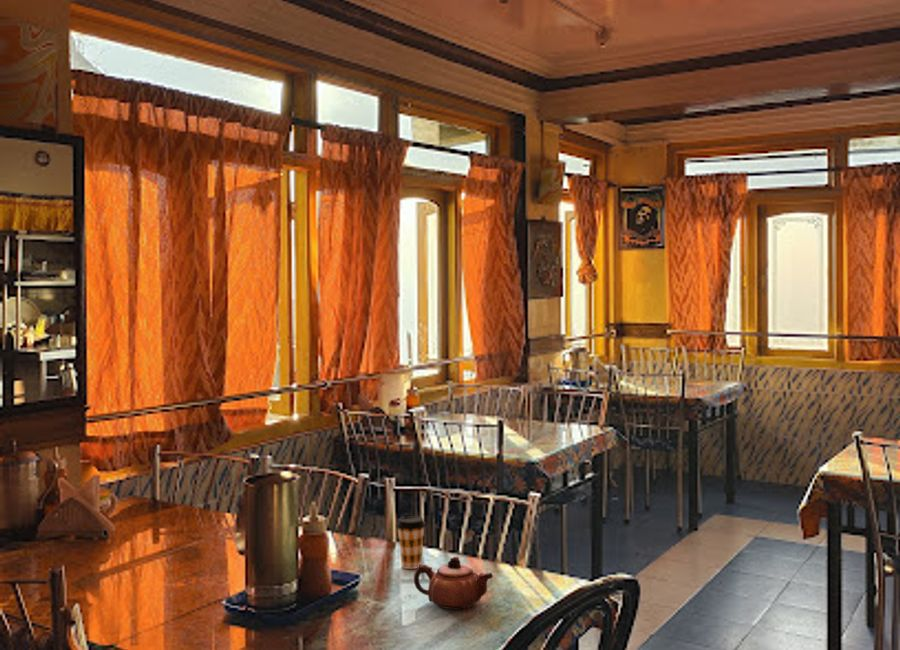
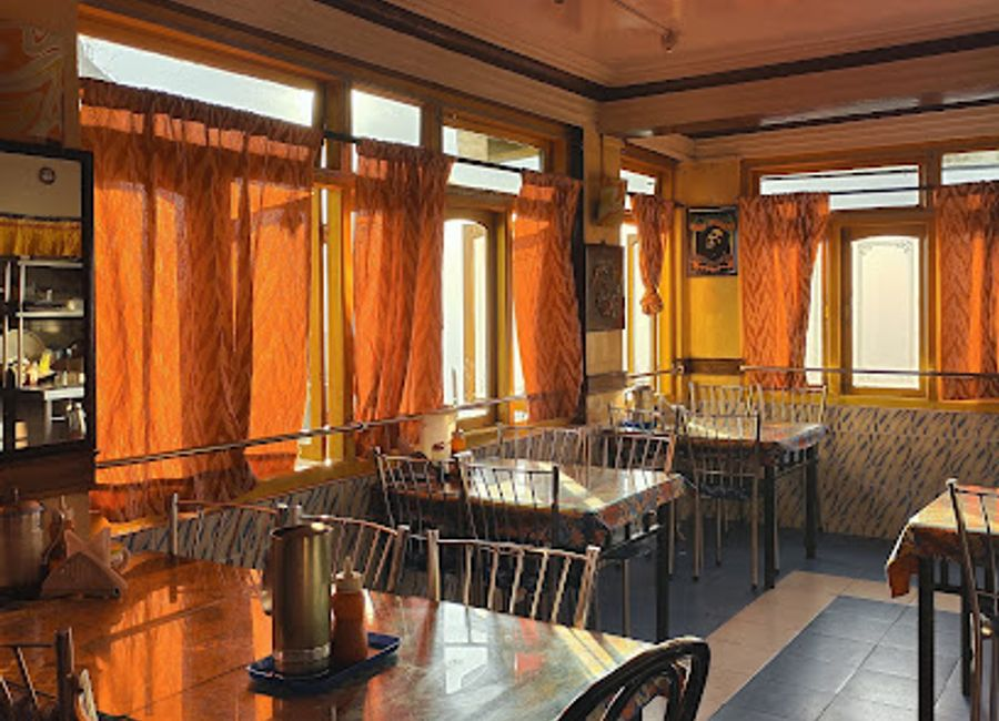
- teapot [413,556,494,610]
- coffee cup [395,515,427,570]
